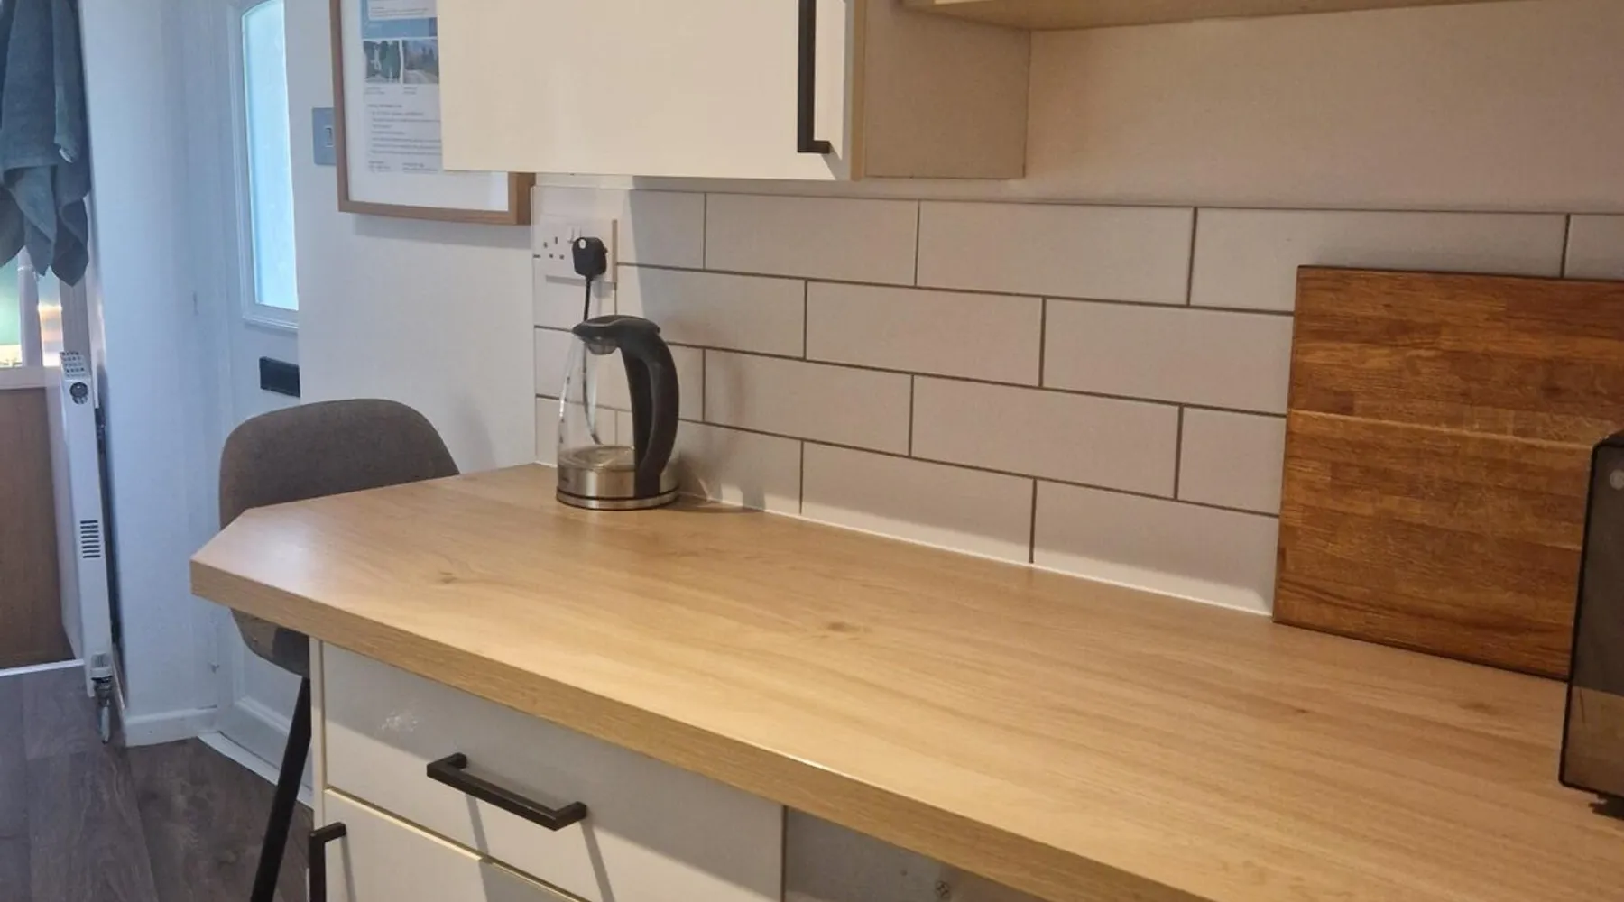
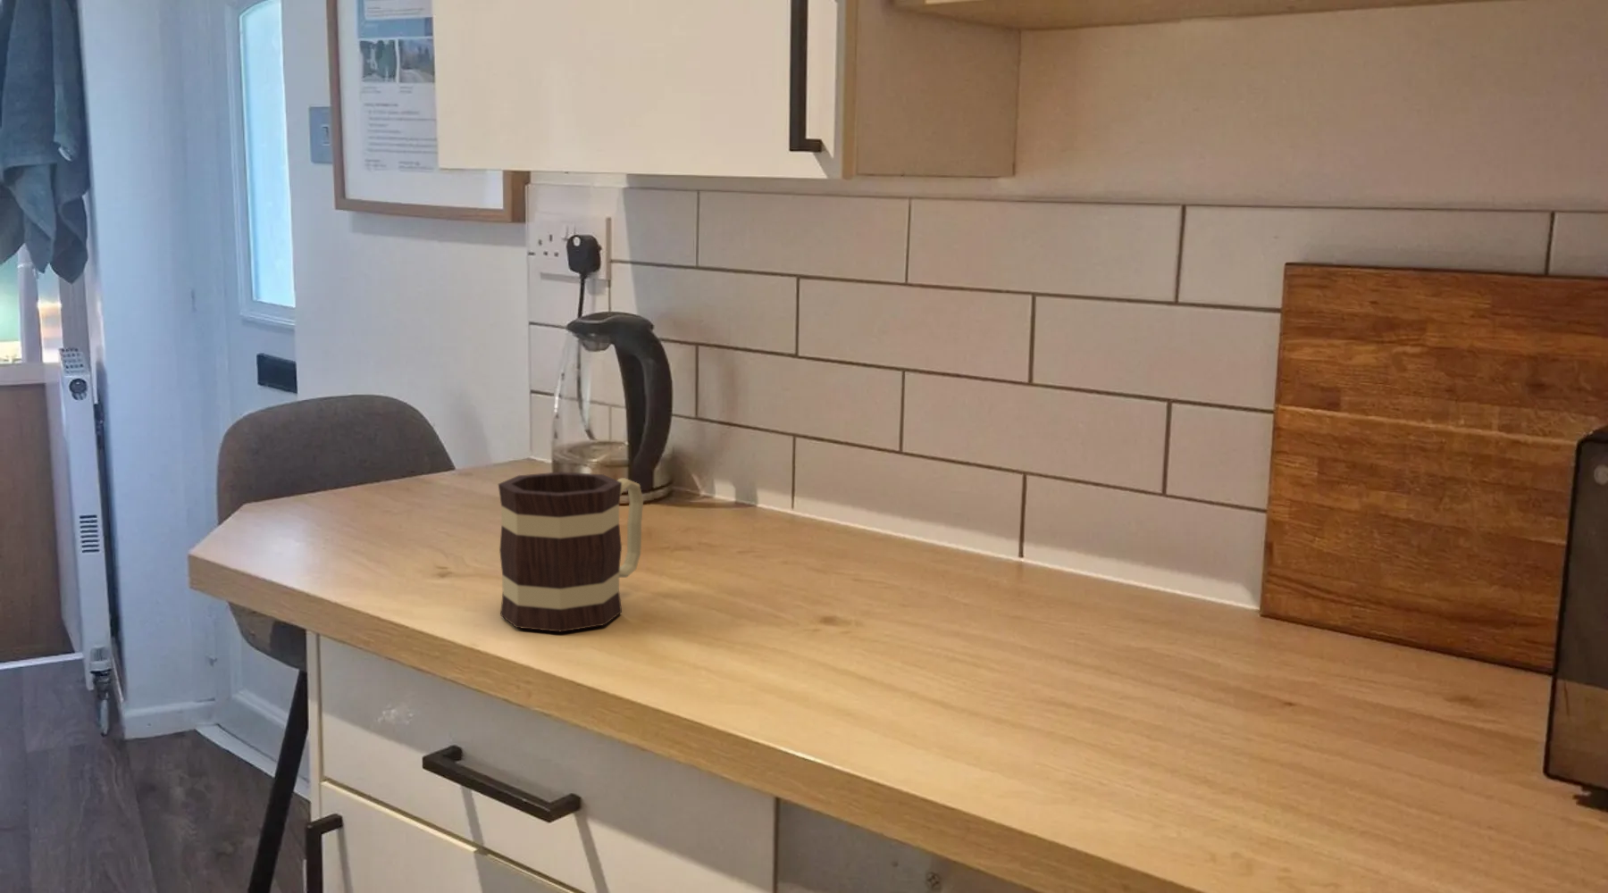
+ mug [497,471,645,633]
